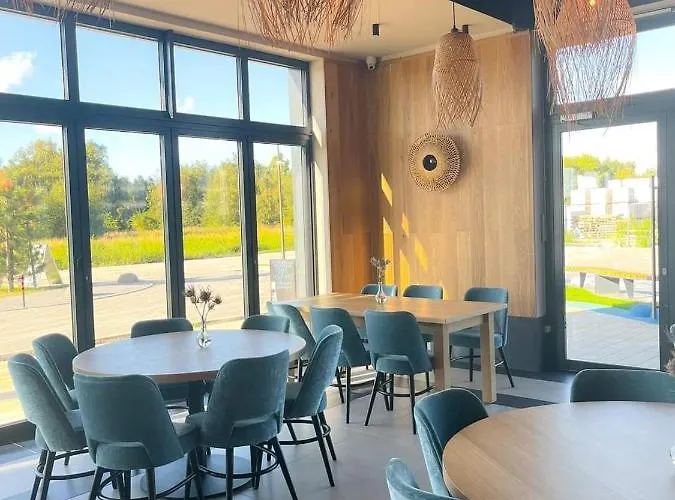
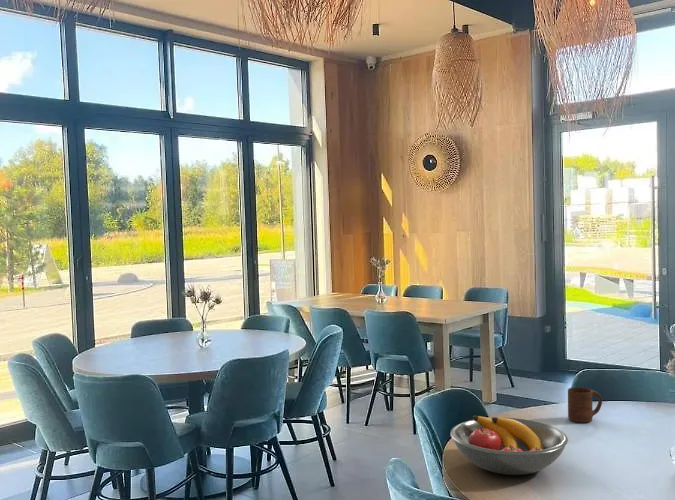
+ fruit bowl [449,415,569,476]
+ cup [567,386,603,423]
